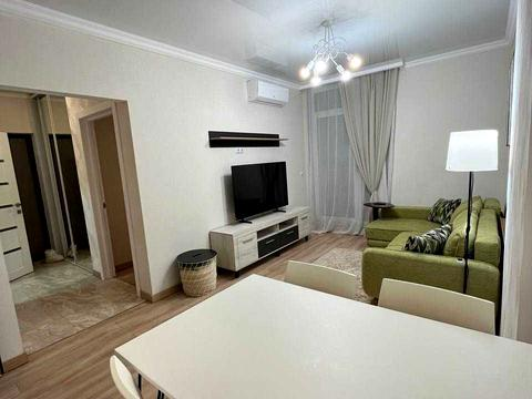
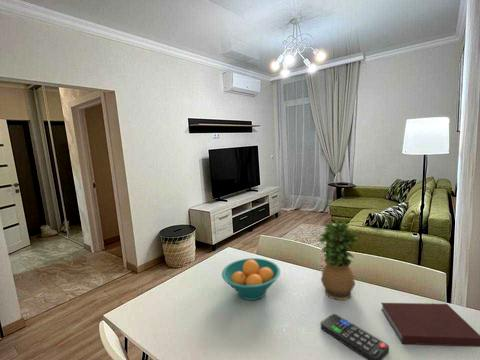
+ potted plant [319,219,359,301]
+ remote control [320,313,390,360]
+ fruit bowl [221,257,281,301]
+ notebook [380,302,480,348]
